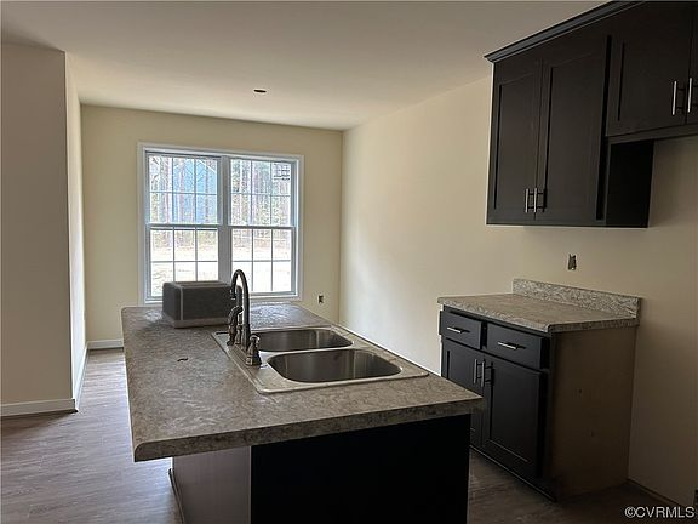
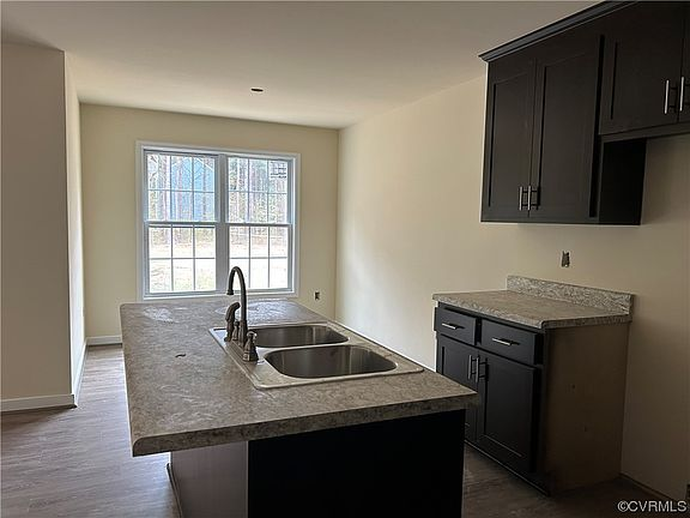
- toaster [160,279,244,329]
